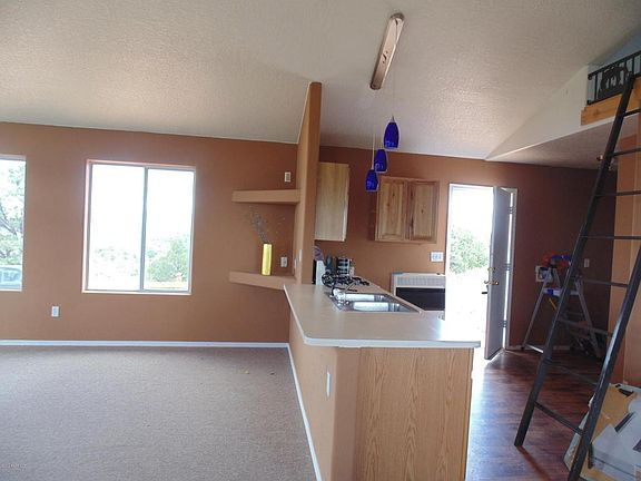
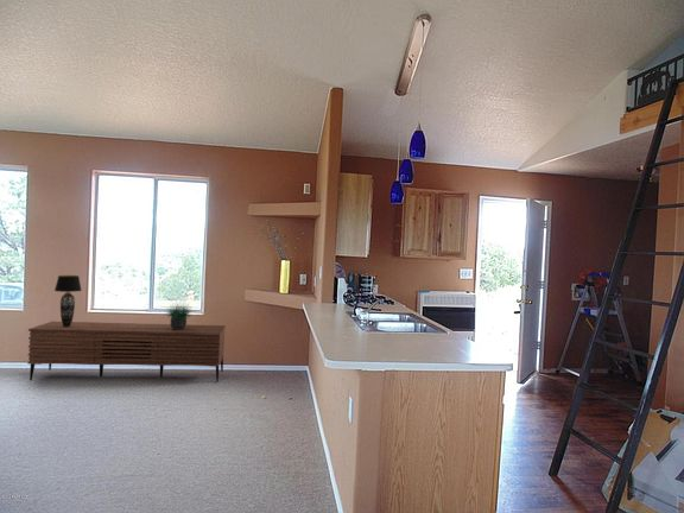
+ table lamp [53,274,83,327]
+ potted plant [164,297,200,330]
+ sideboard [26,321,227,382]
